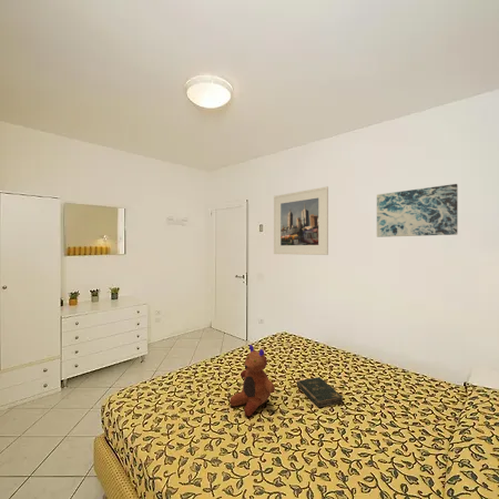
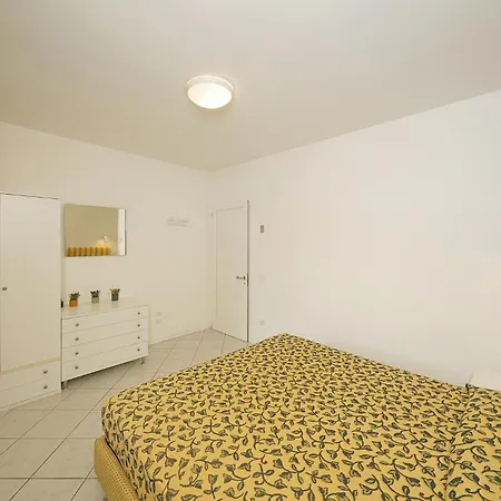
- toy [228,344,276,417]
- bible [296,376,345,408]
- wall art [376,183,459,238]
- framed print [273,185,329,256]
